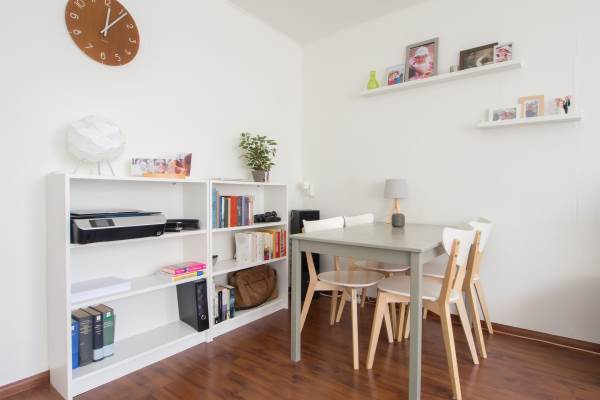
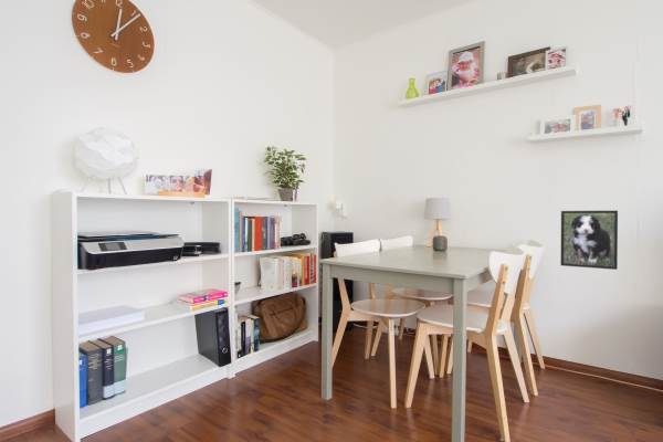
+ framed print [559,210,619,271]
